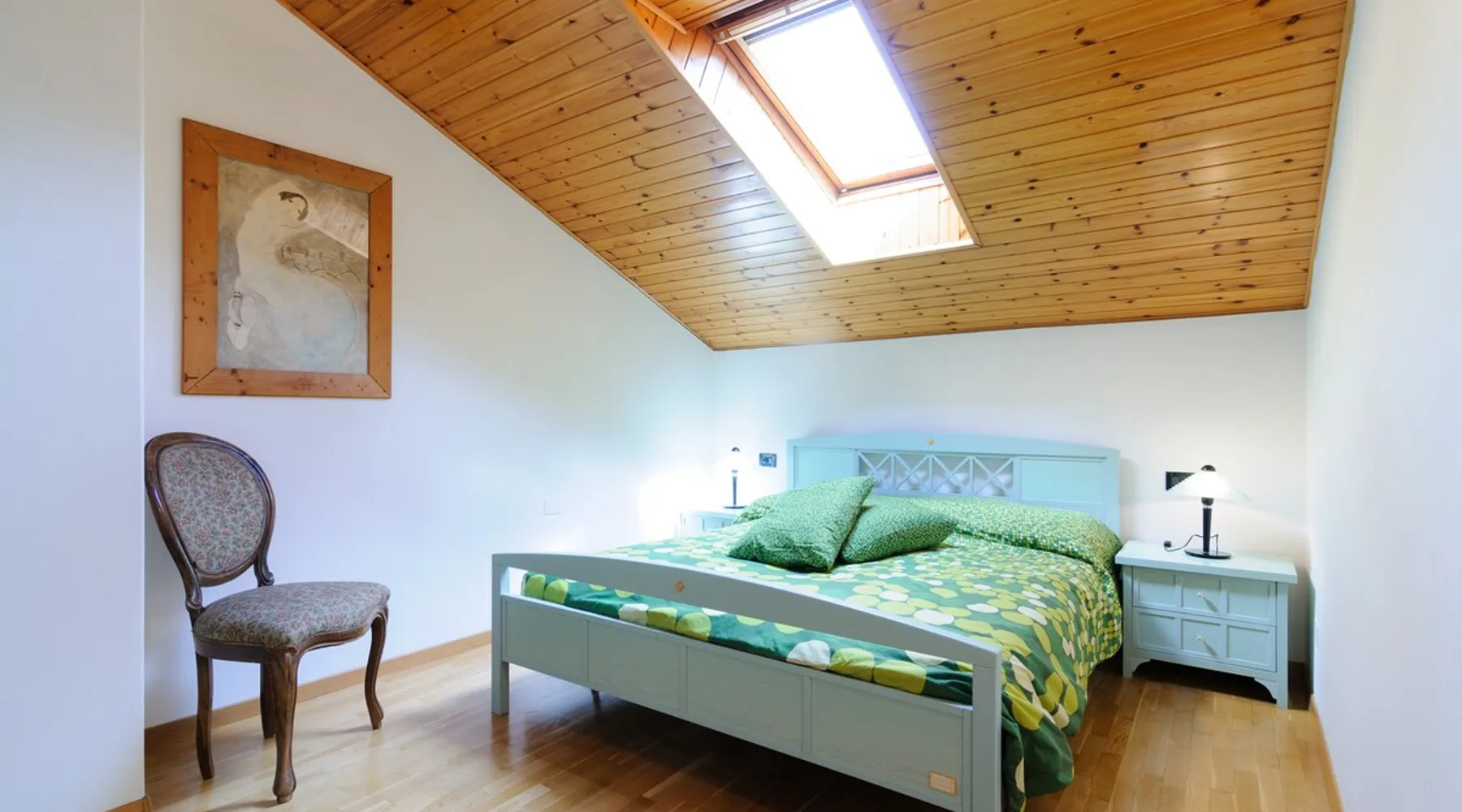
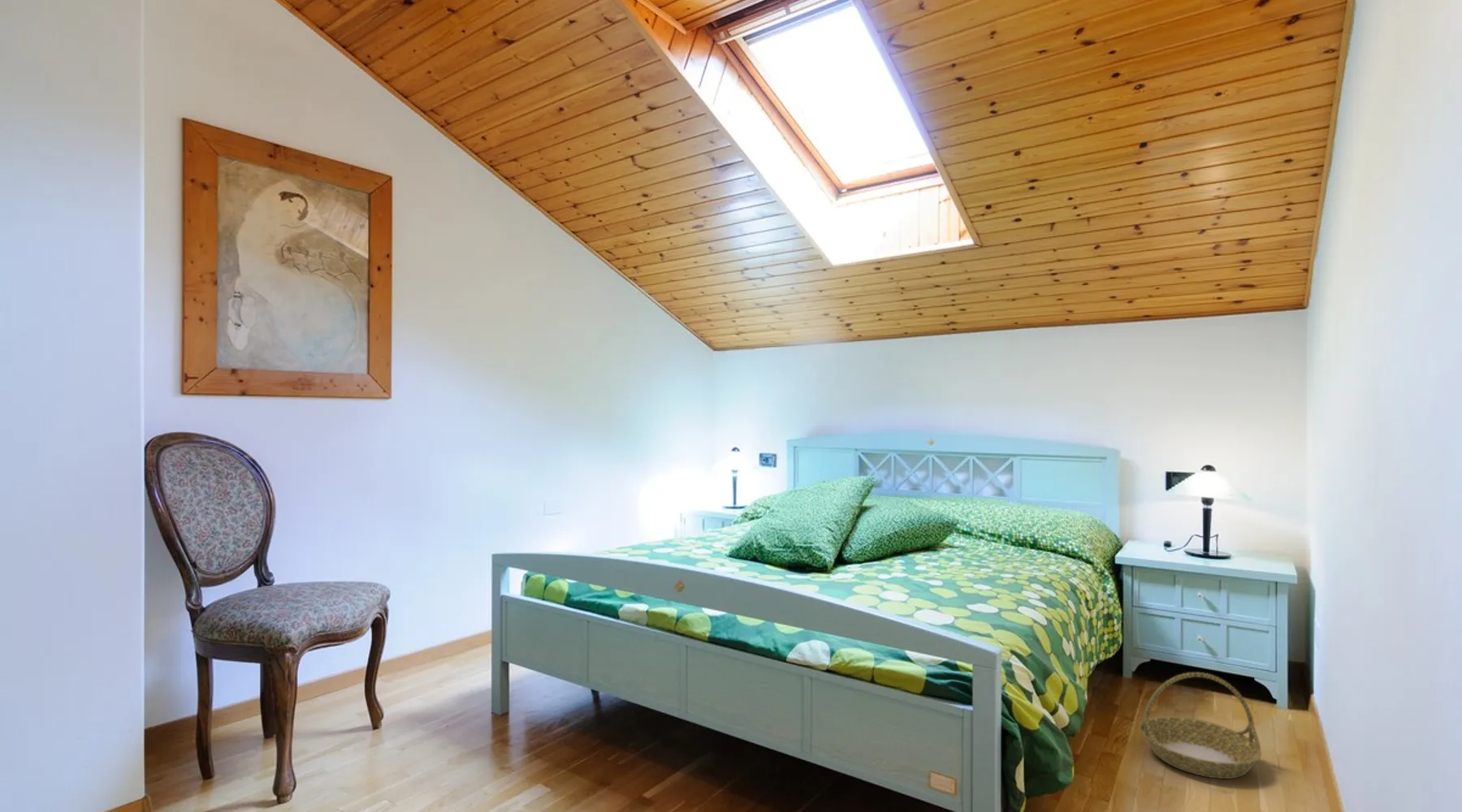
+ basket [1140,672,1262,780]
